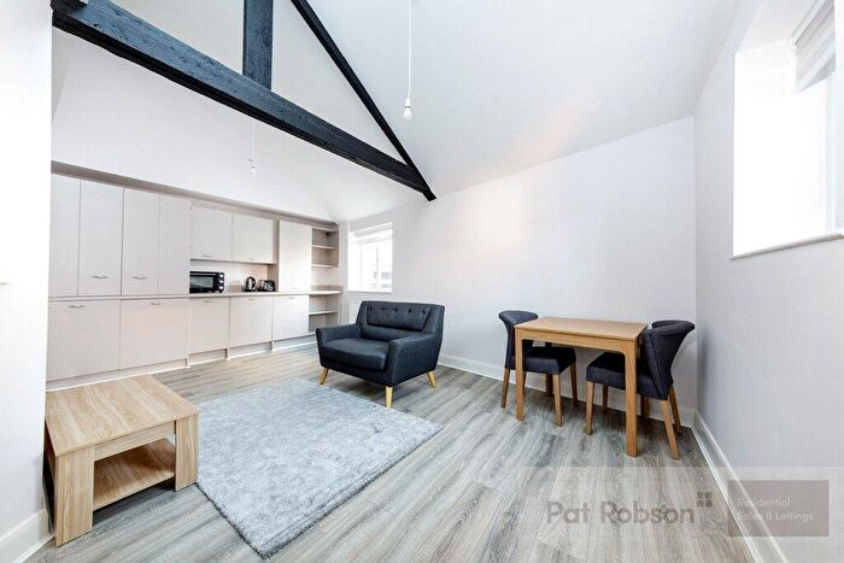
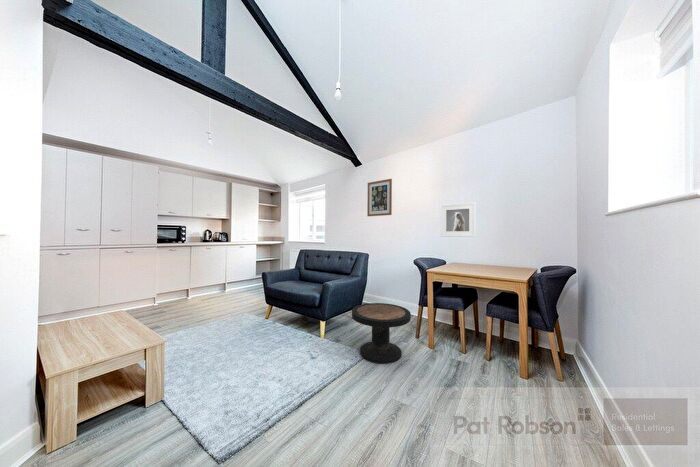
+ wall art [366,178,393,217]
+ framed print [440,201,477,238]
+ side table [351,302,412,365]
